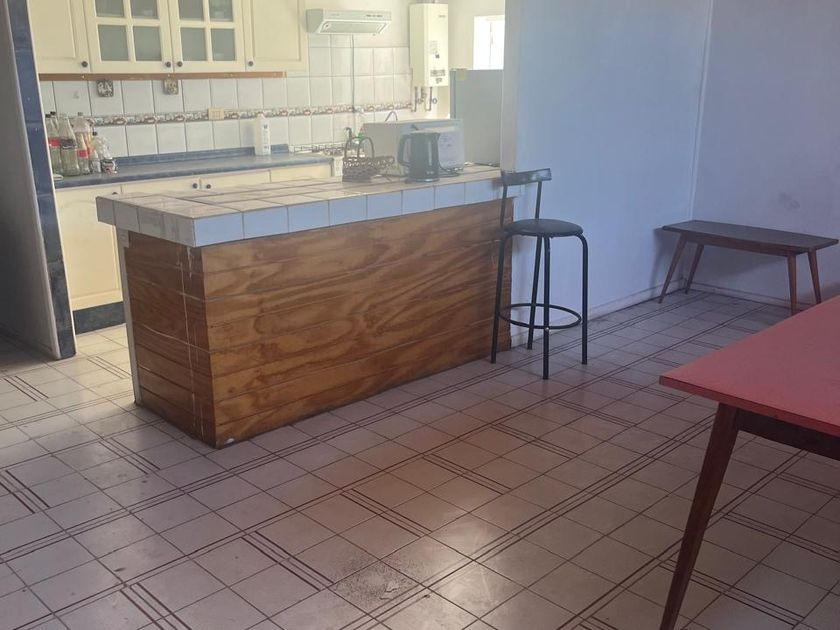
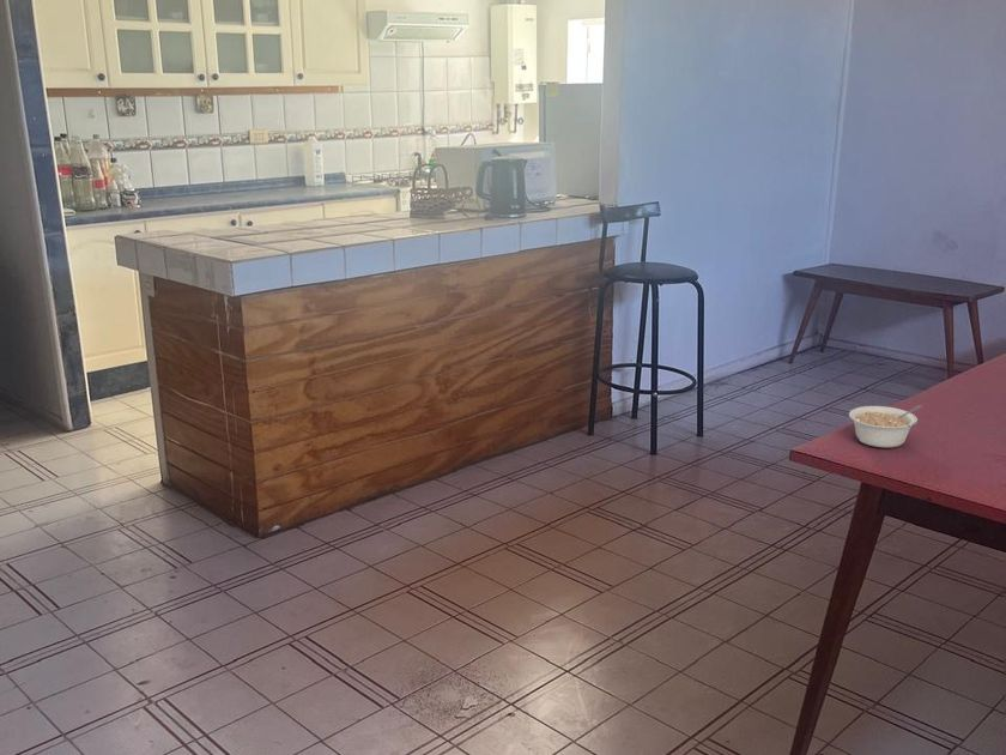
+ legume [848,404,923,448]
